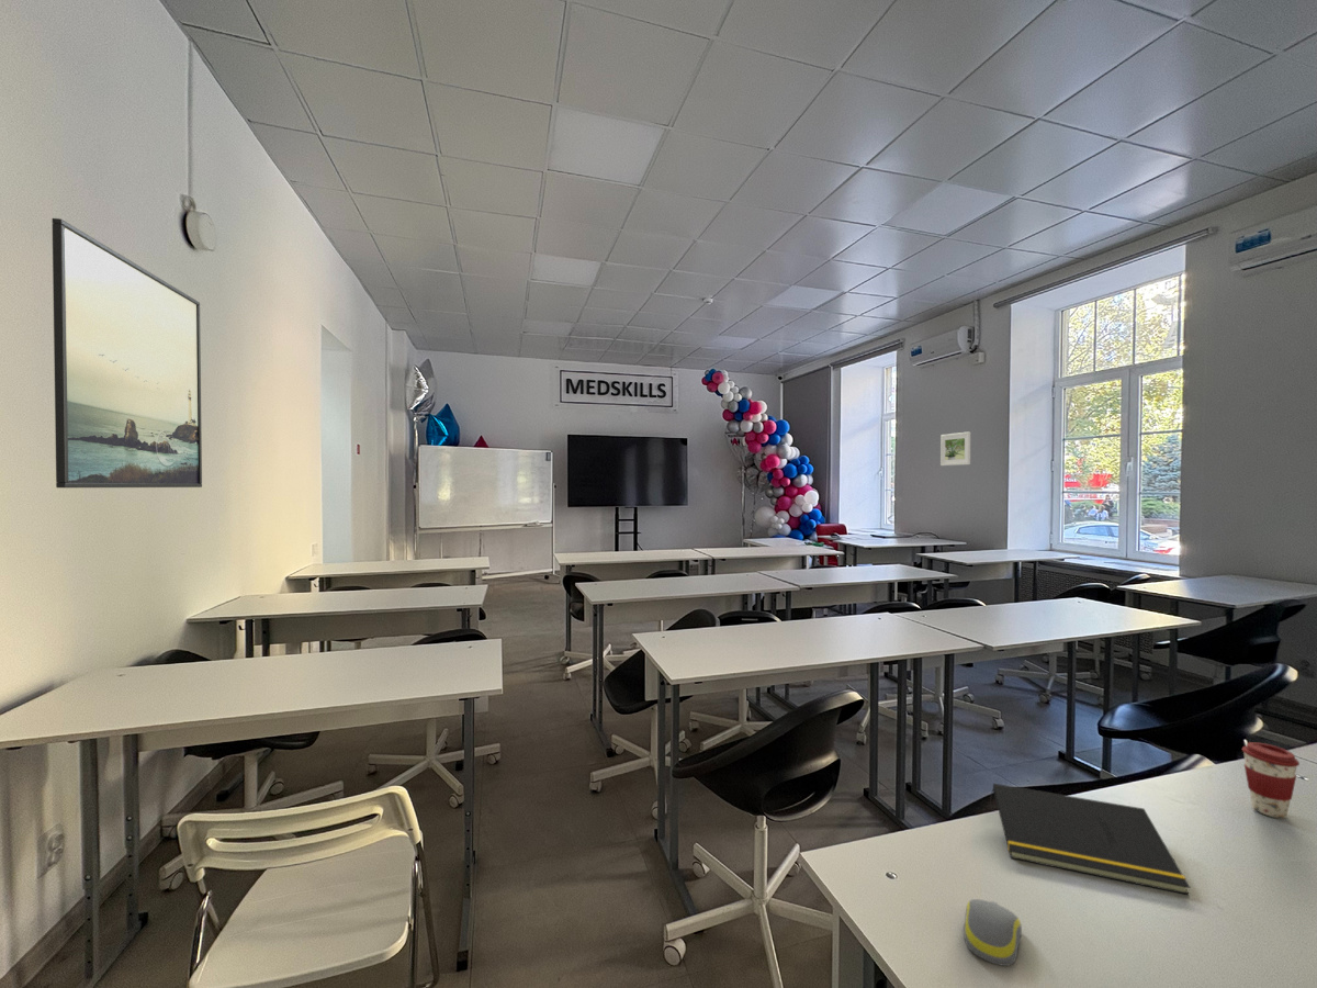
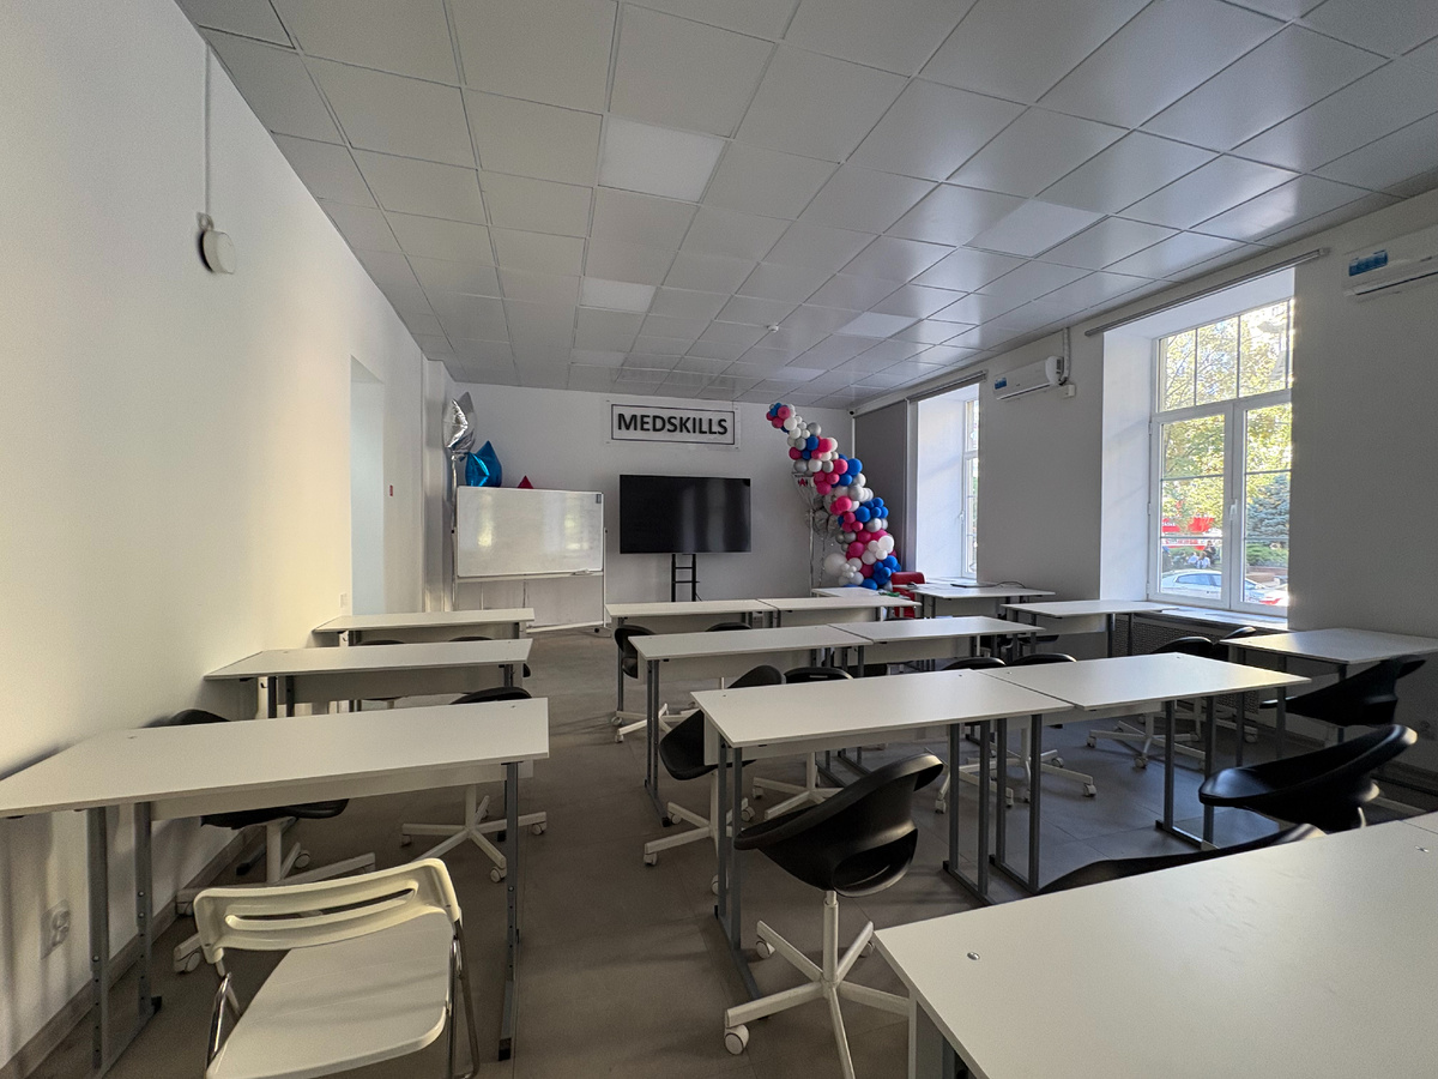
- computer mouse [963,898,1023,967]
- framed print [939,430,971,467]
- notepad [988,783,1191,896]
- coffee cup [1241,741,1301,819]
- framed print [50,217,203,489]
